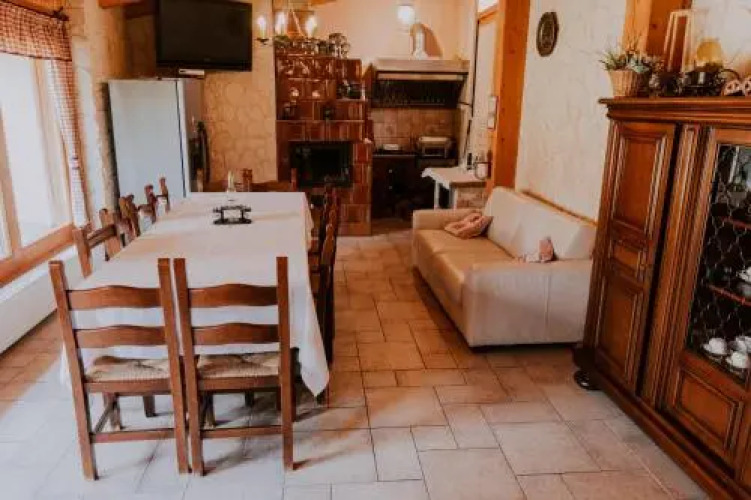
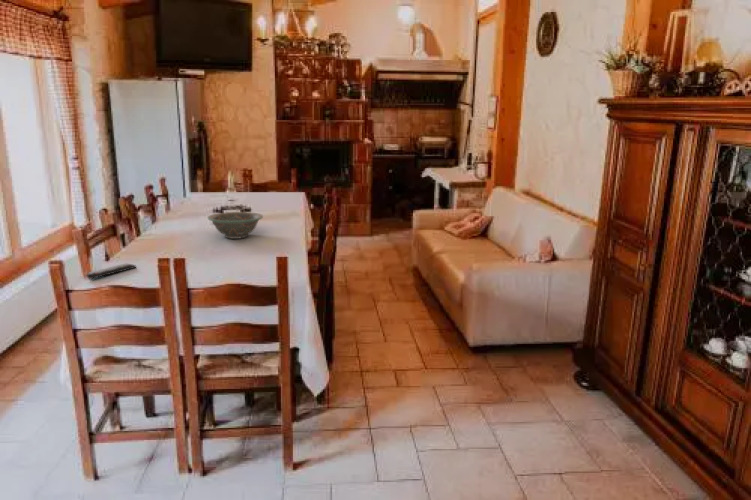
+ remote control [86,262,137,280]
+ decorative bowl [207,211,264,240]
